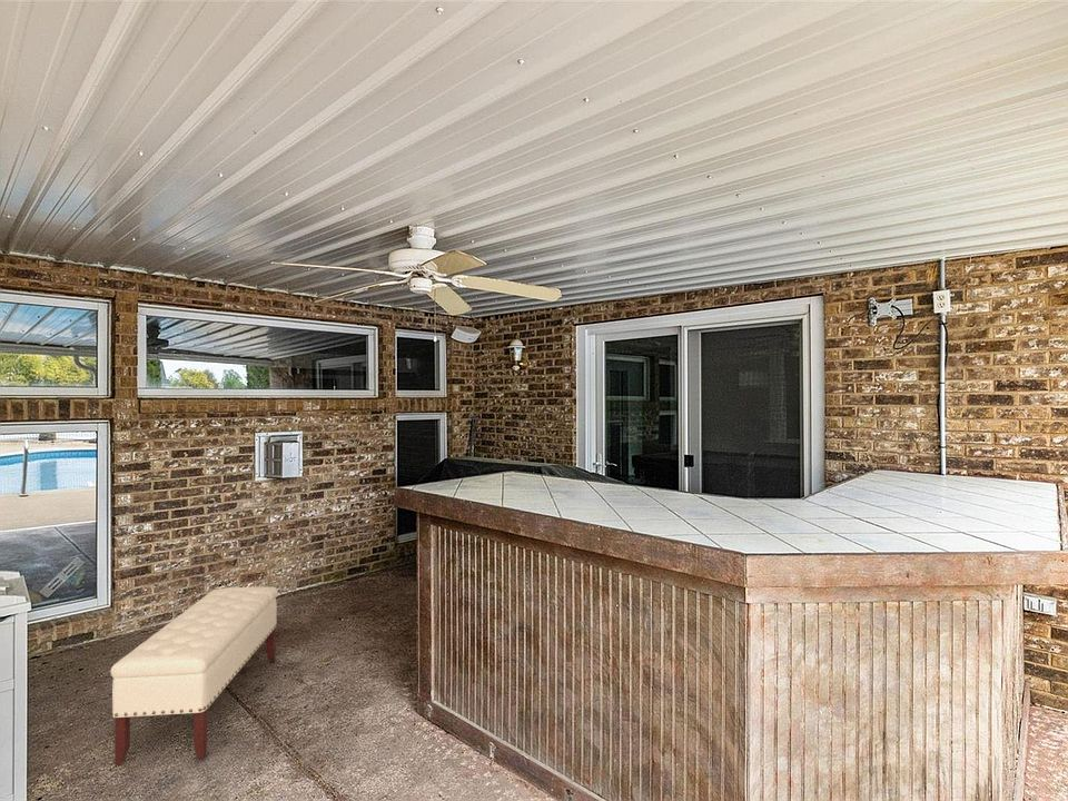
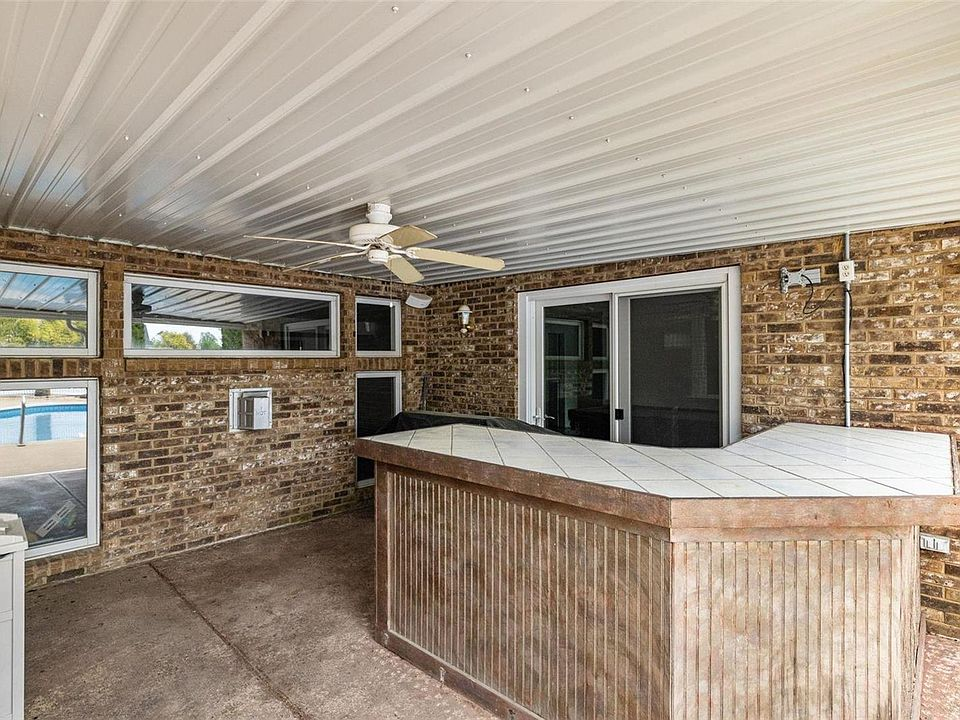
- bench [109,585,279,765]
